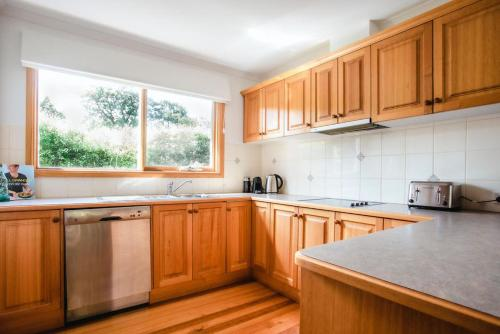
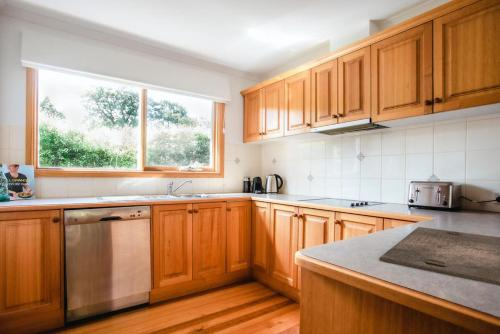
+ cutting board [378,226,500,287]
